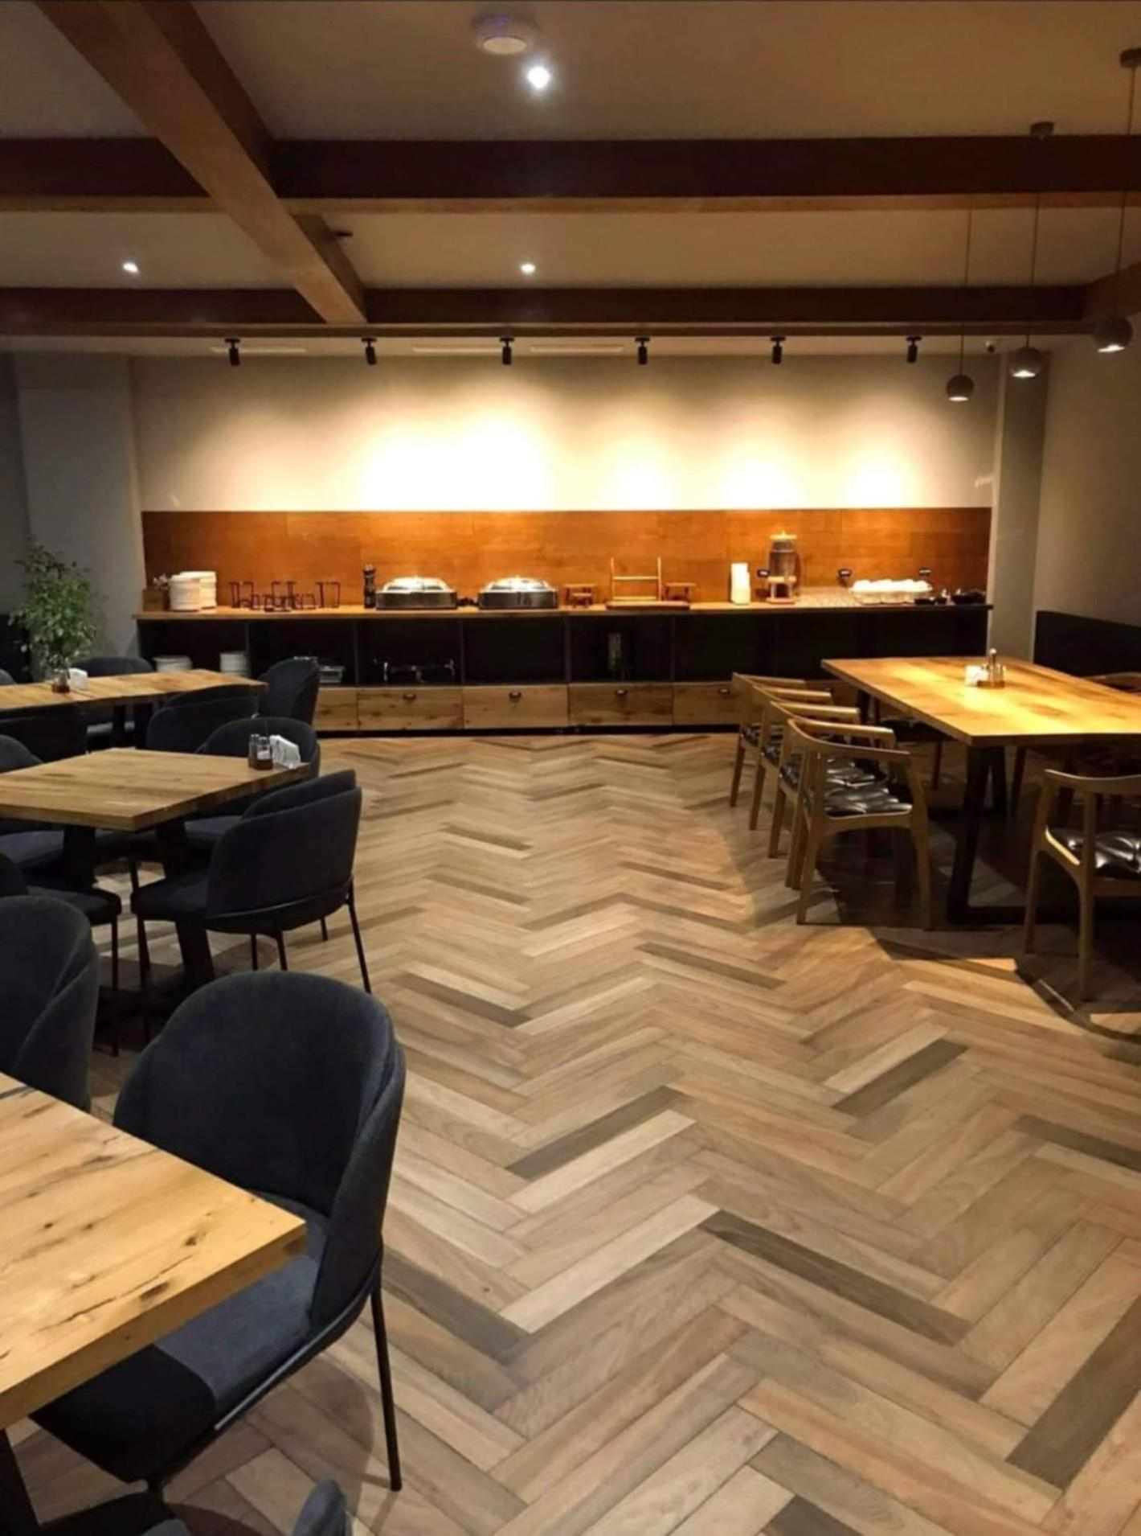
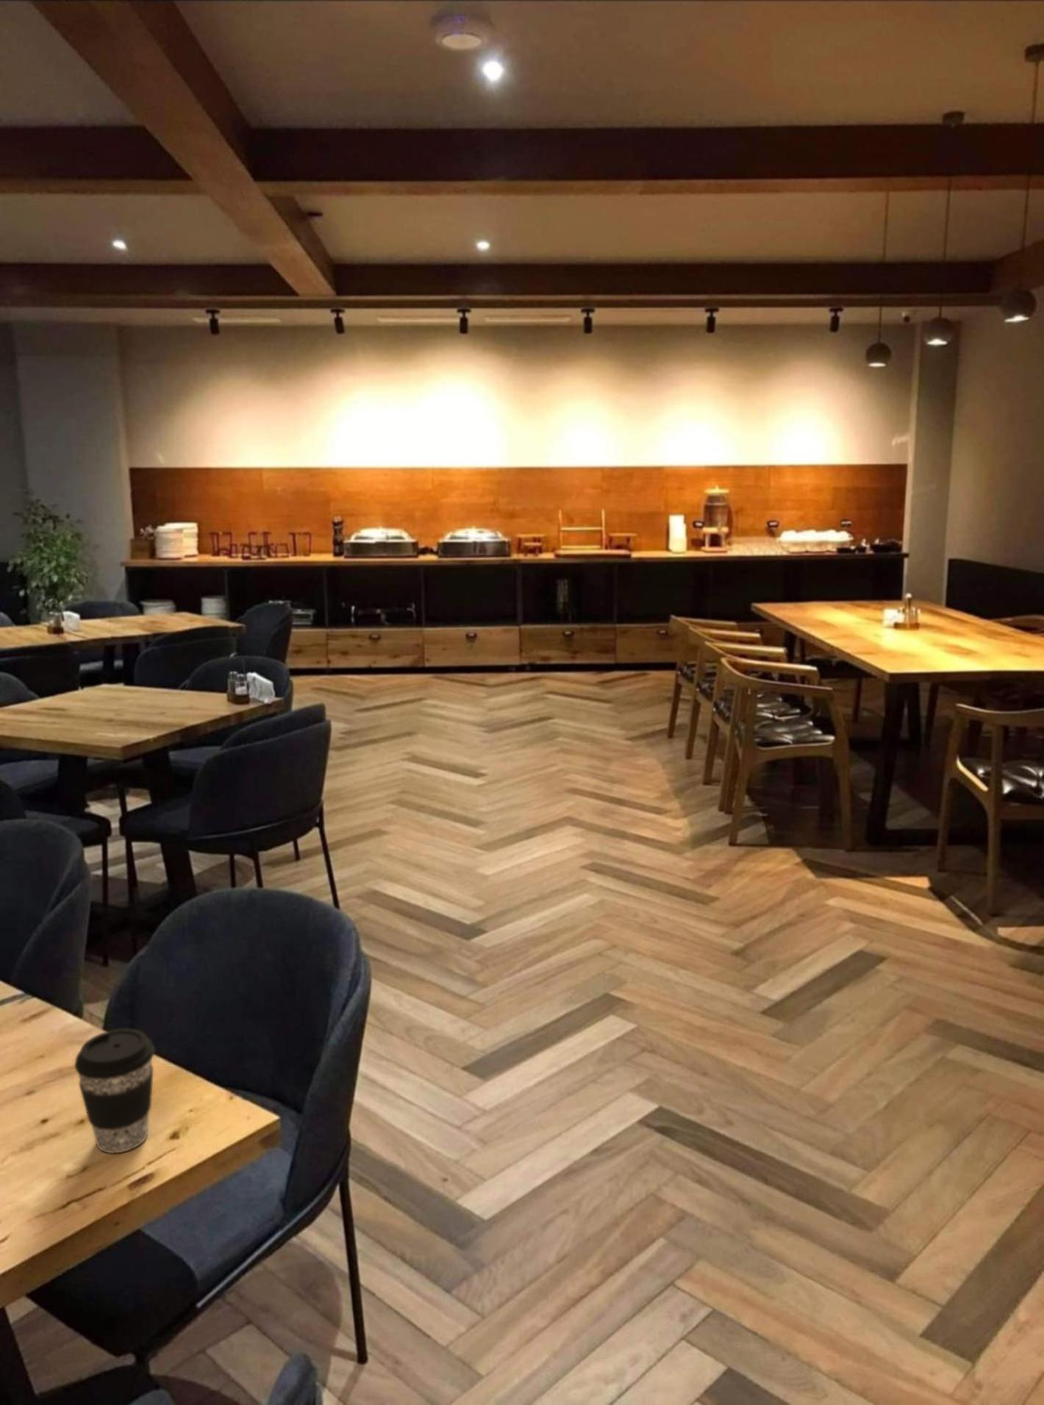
+ coffee cup [75,1028,155,1154]
